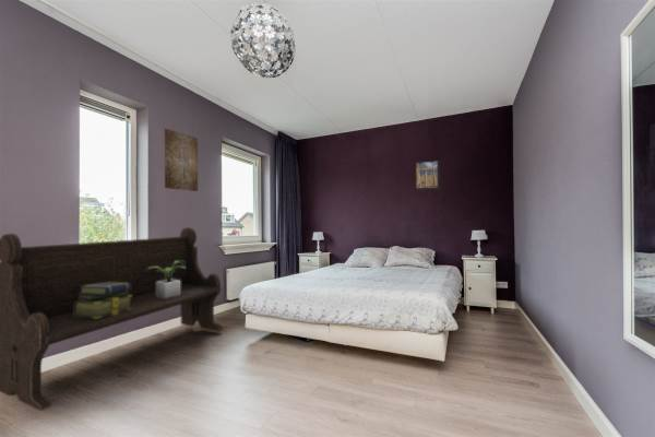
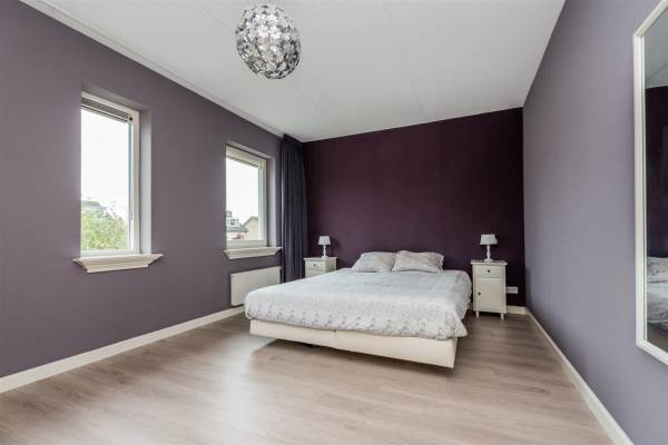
- wall art [164,128,199,192]
- bench [0,226,224,412]
- potted plant [148,261,186,298]
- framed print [415,160,440,190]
- stack of books [74,283,132,319]
